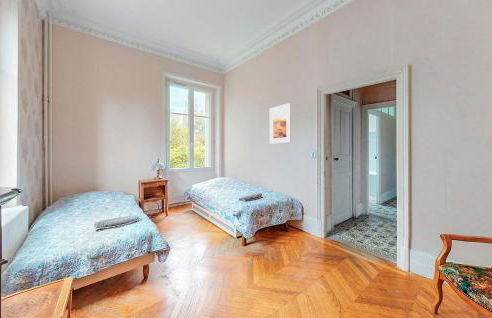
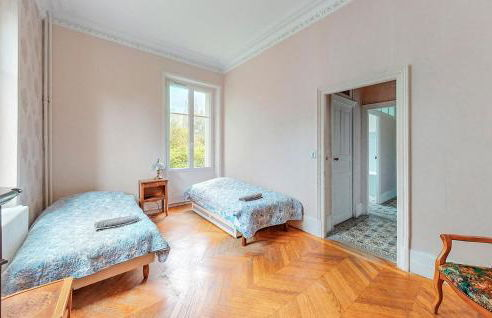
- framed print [269,102,292,145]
